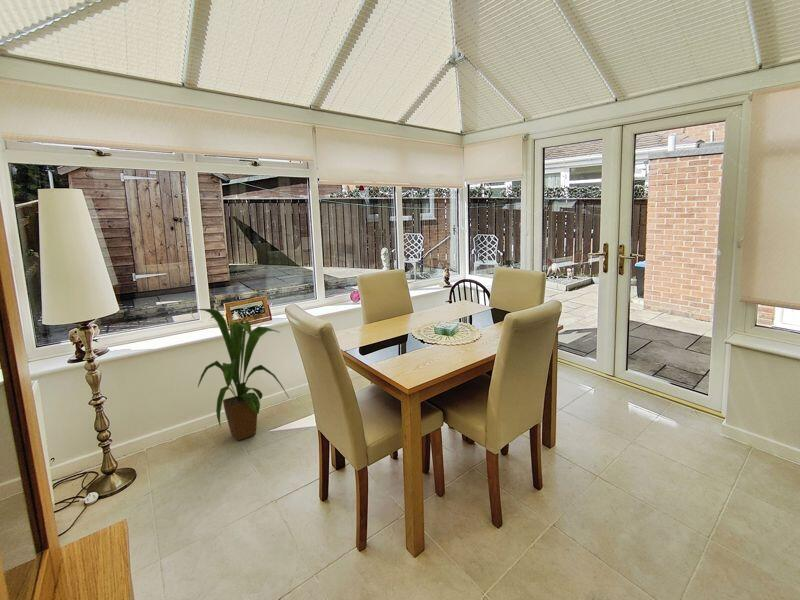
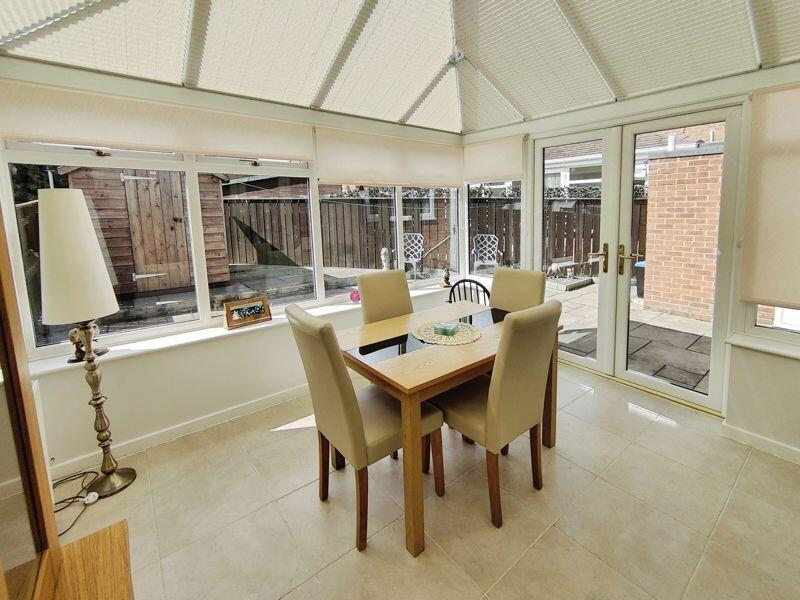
- house plant [197,308,290,441]
